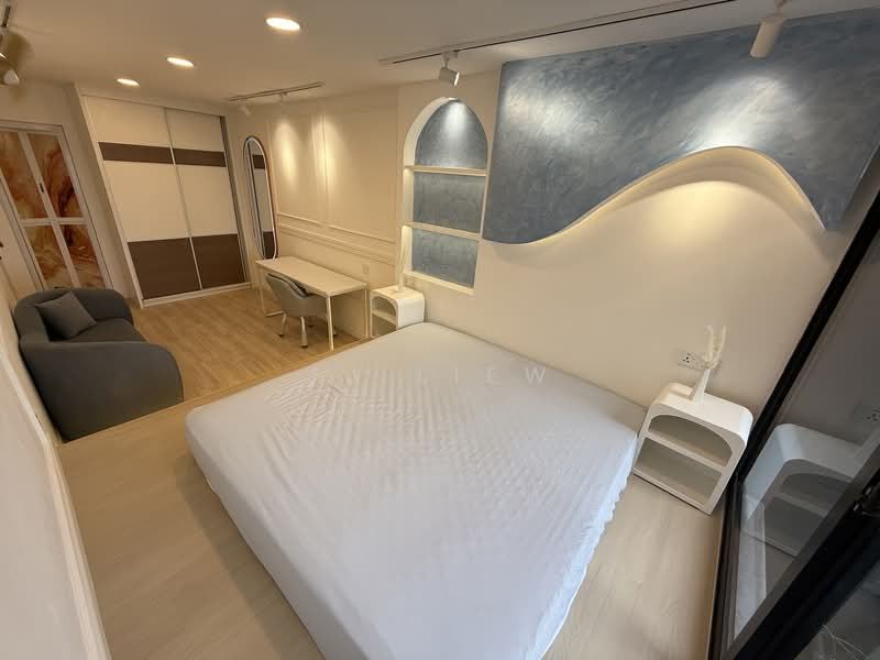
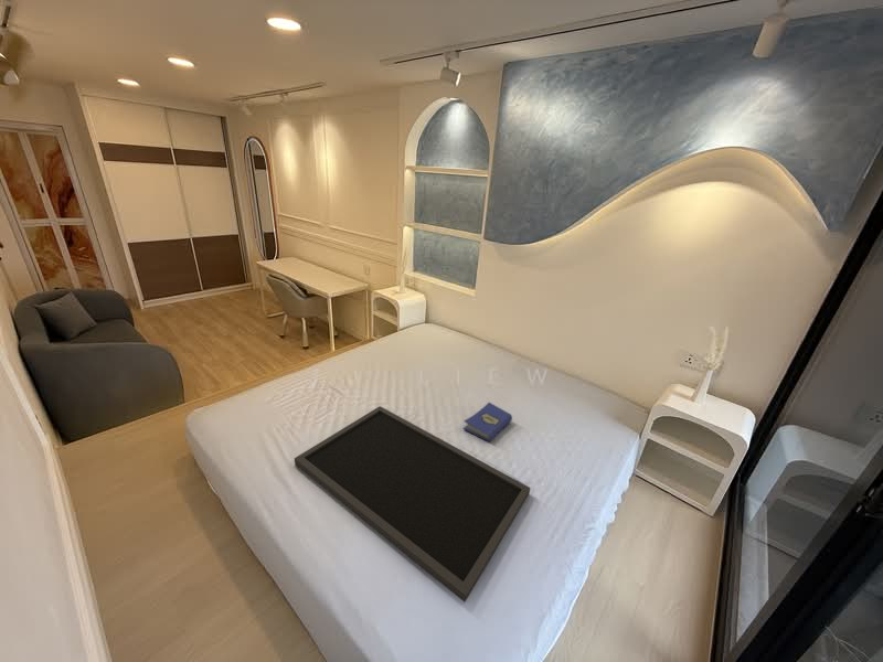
+ tray [294,405,532,602]
+ hardcover book [462,402,513,442]
